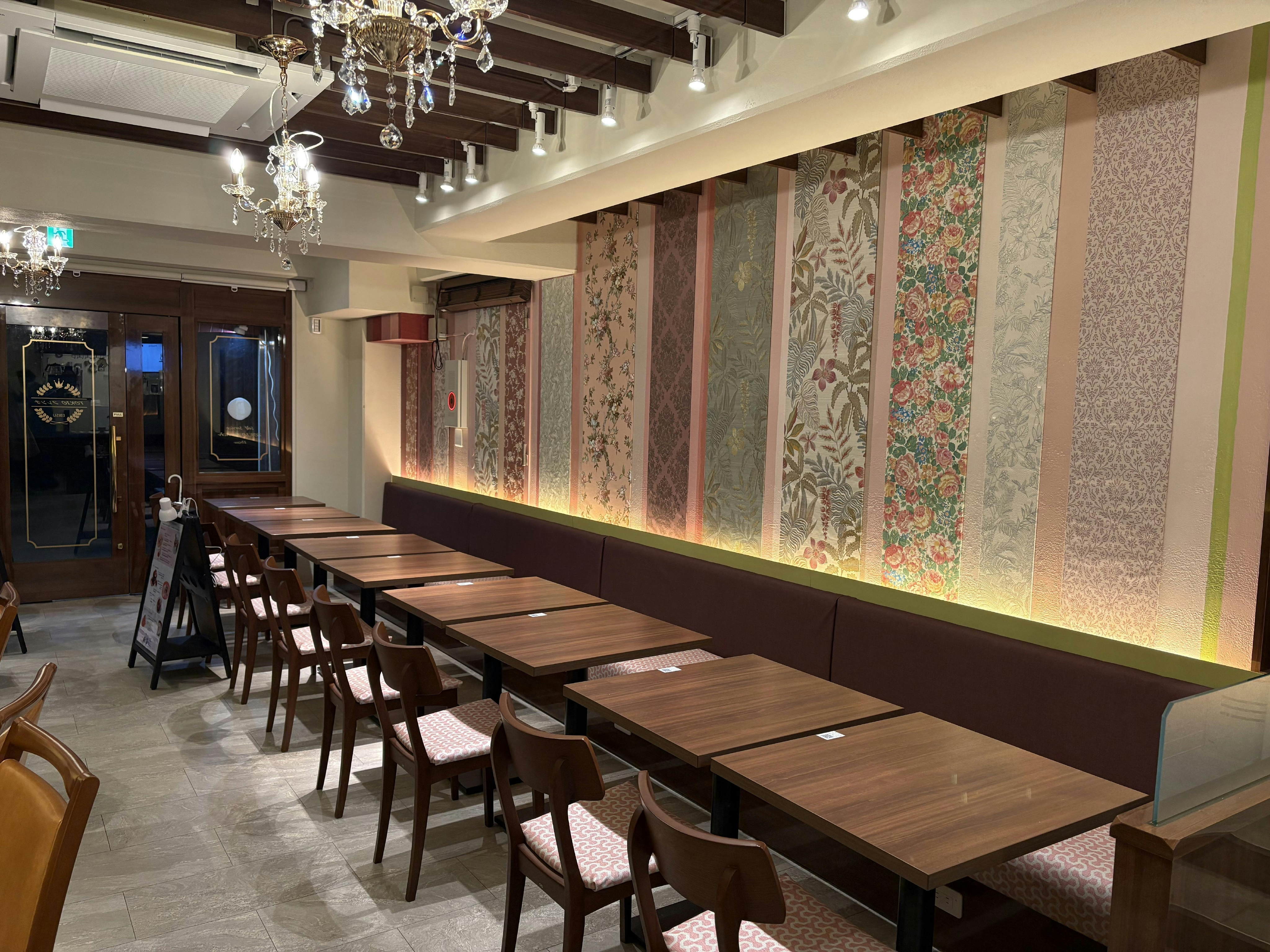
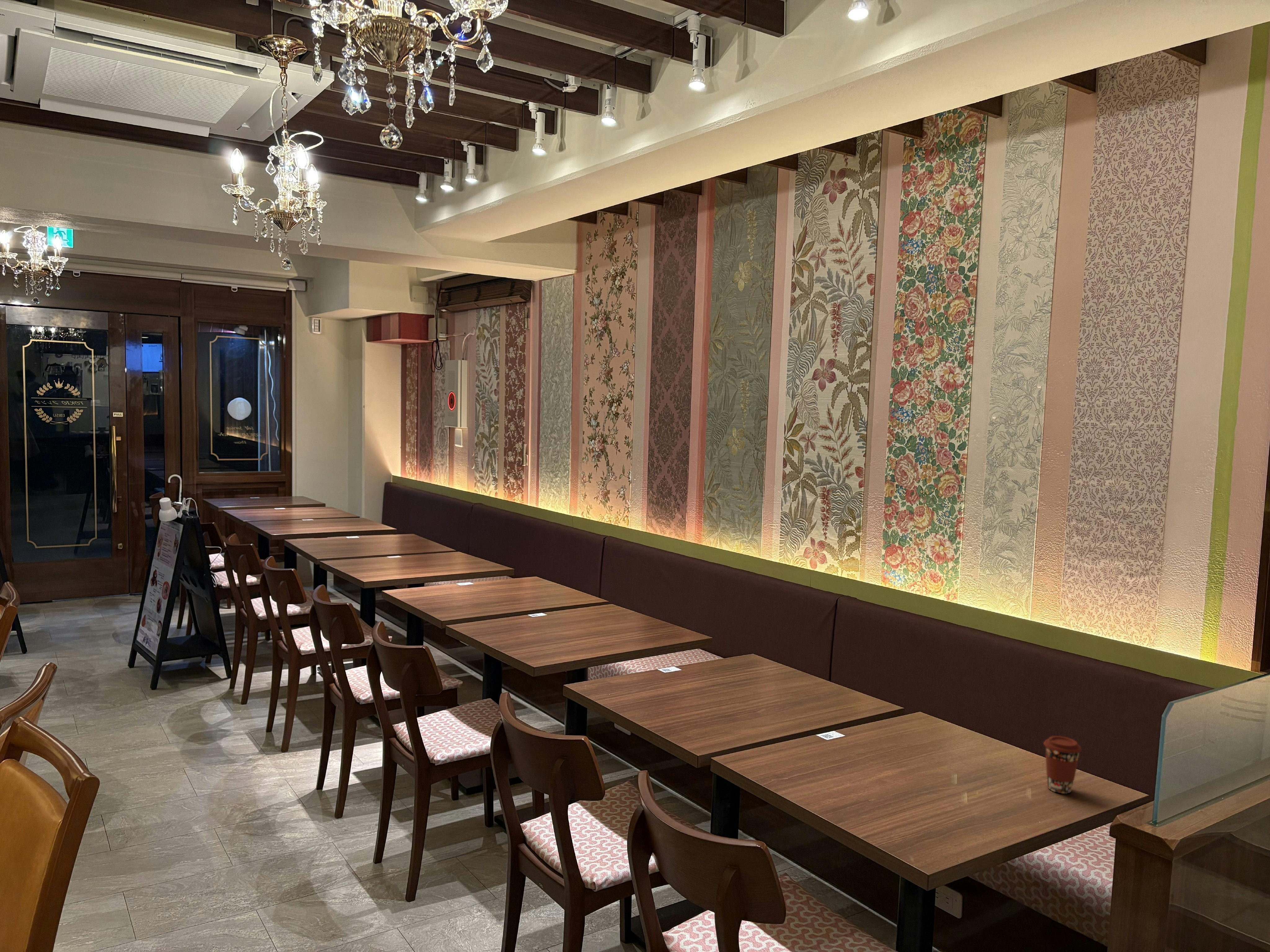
+ coffee cup [1043,736,1082,794]
